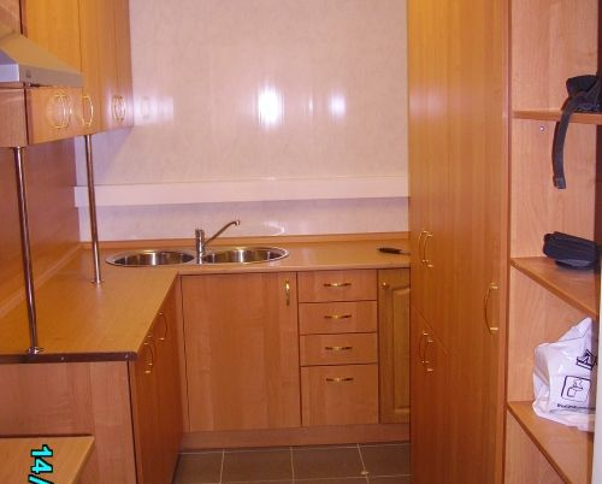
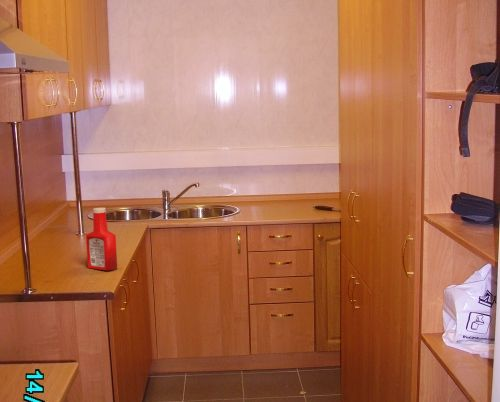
+ soap bottle [85,207,118,271]
